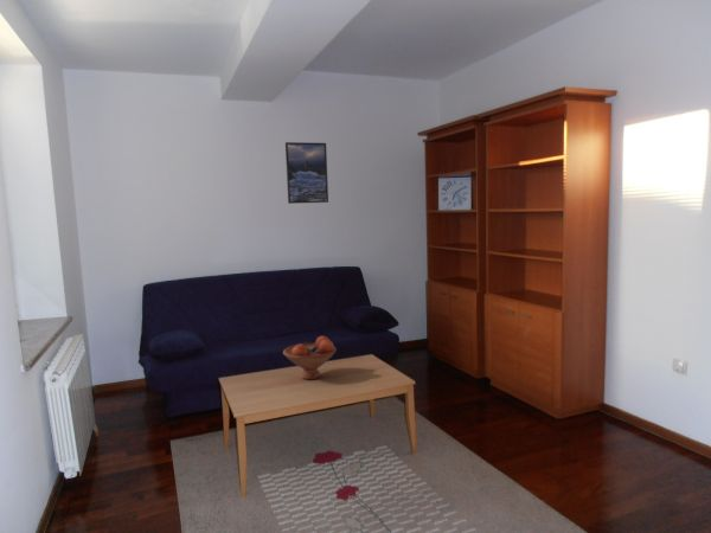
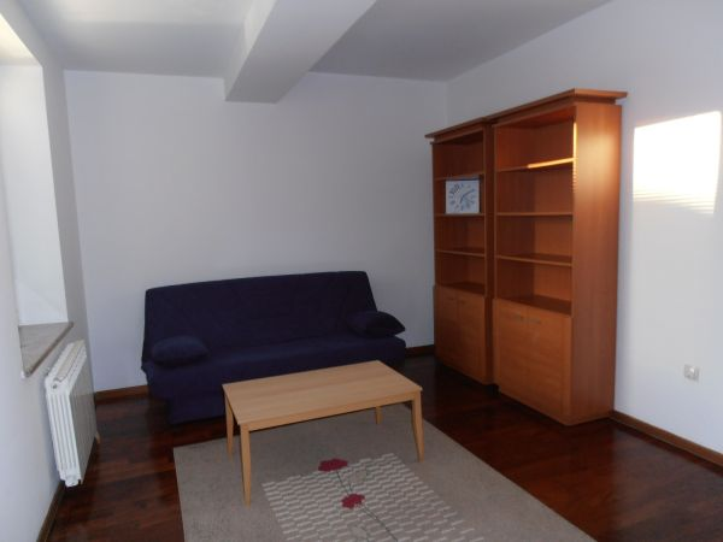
- fruit bowl [282,335,338,380]
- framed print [284,141,329,205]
